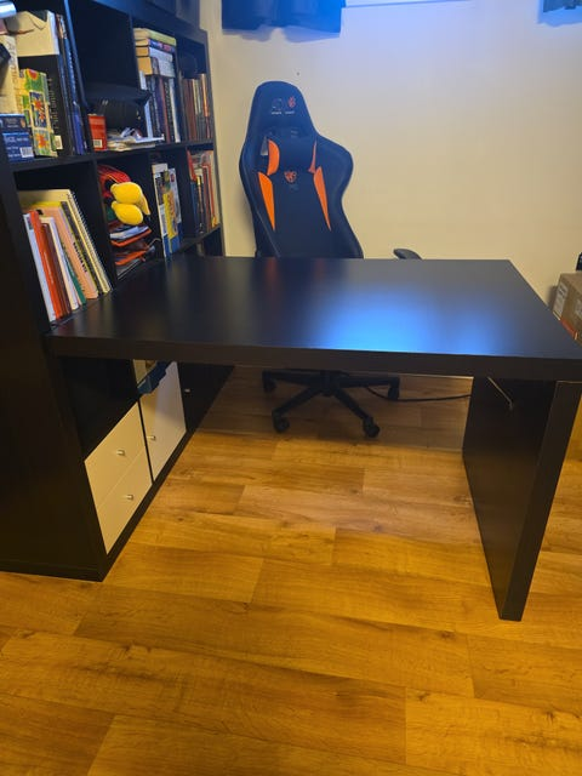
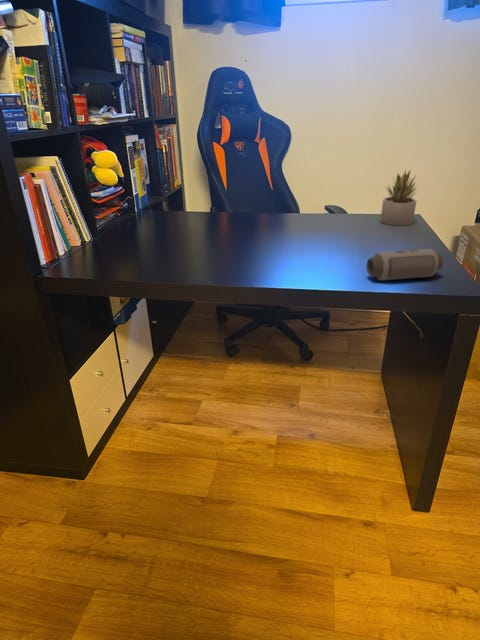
+ succulent plant [379,168,418,227]
+ speaker [365,248,444,282]
